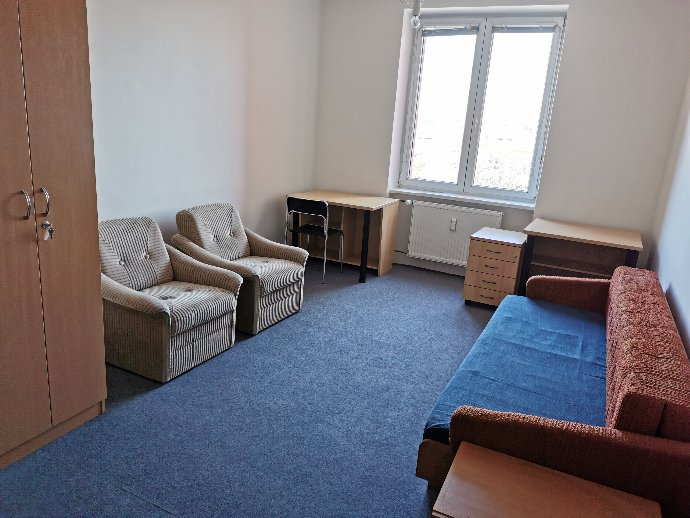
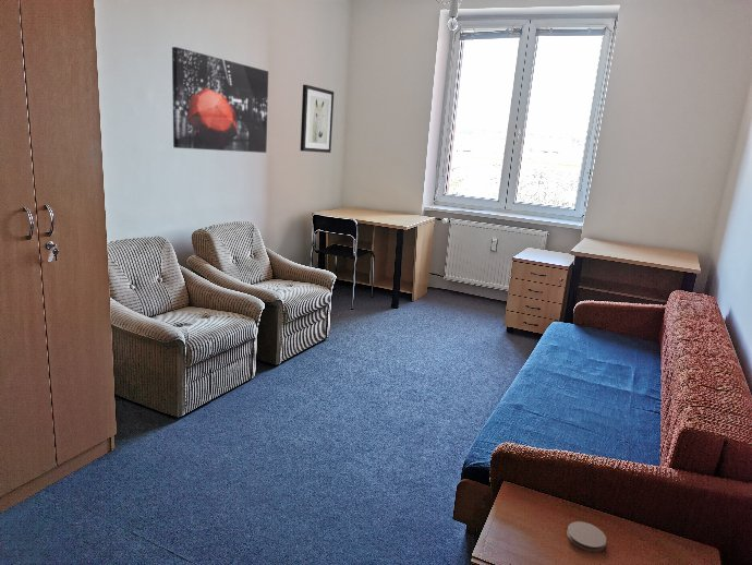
+ coaster [566,520,607,553]
+ wall art [300,84,335,154]
+ wall art [171,46,269,154]
